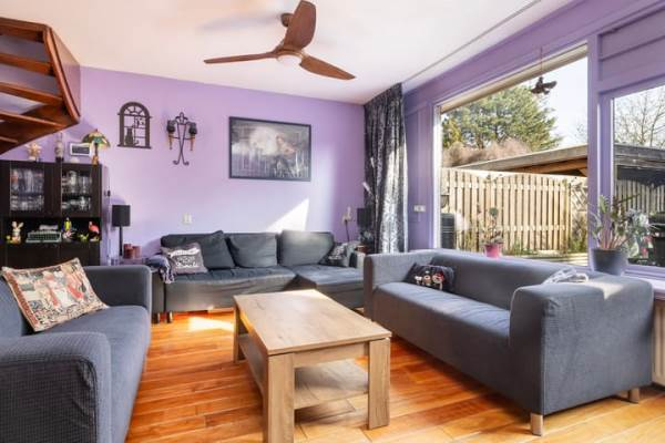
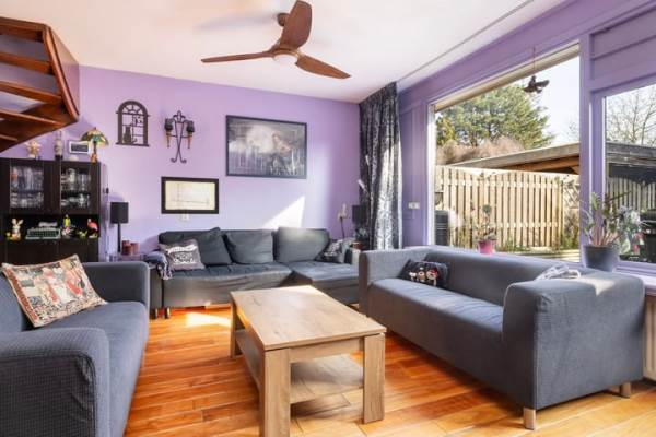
+ wall art [160,175,220,215]
